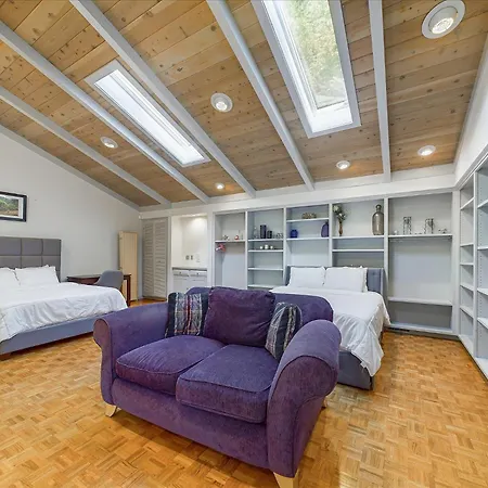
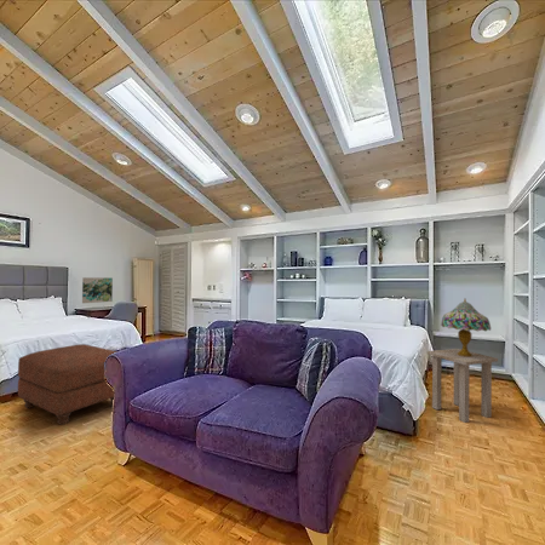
+ side table [426,348,499,424]
+ wall art [81,276,114,304]
+ ottoman [17,343,119,426]
+ table lamp [440,298,492,357]
